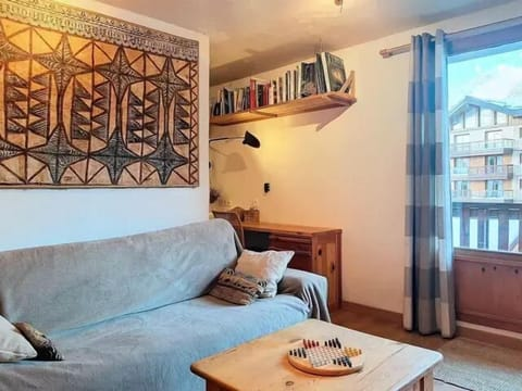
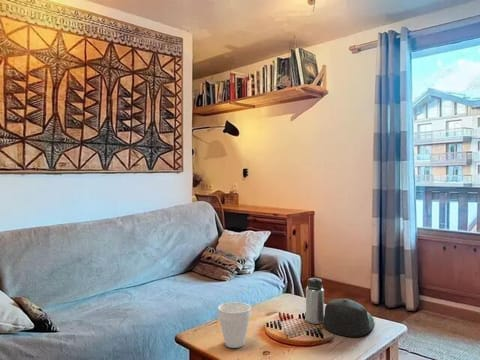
+ cup [217,301,252,349]
+ water bottle [305,277,375,338]
